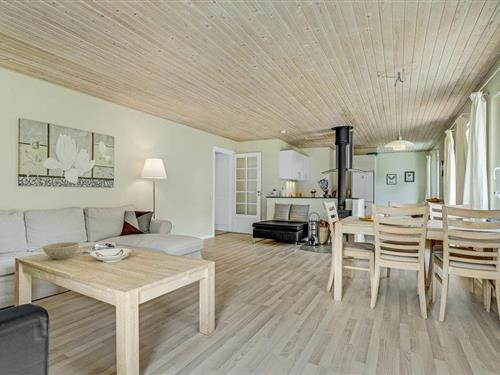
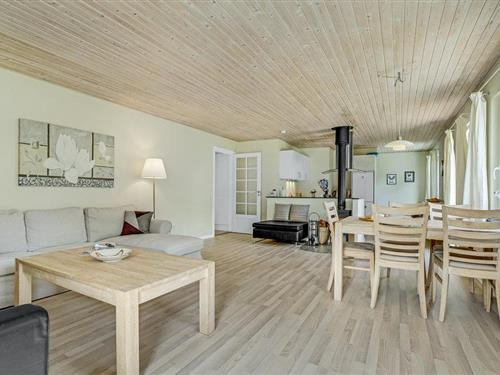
- bowl [42,241,80,261]
